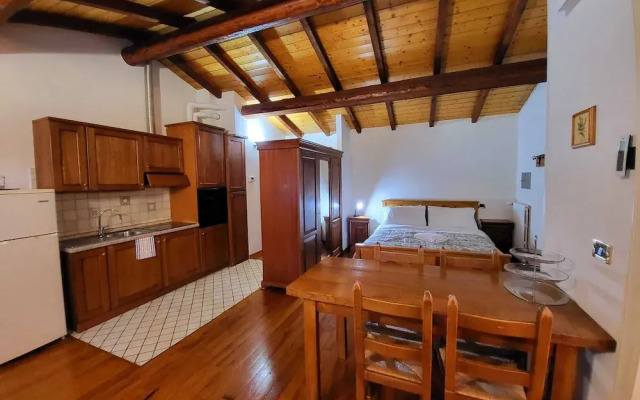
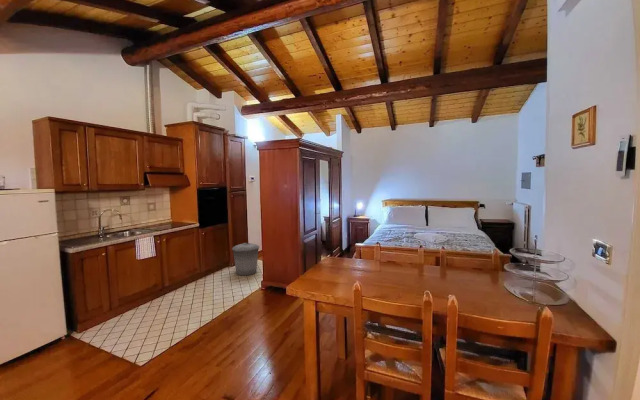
+ trash can [231,242,260,277]
